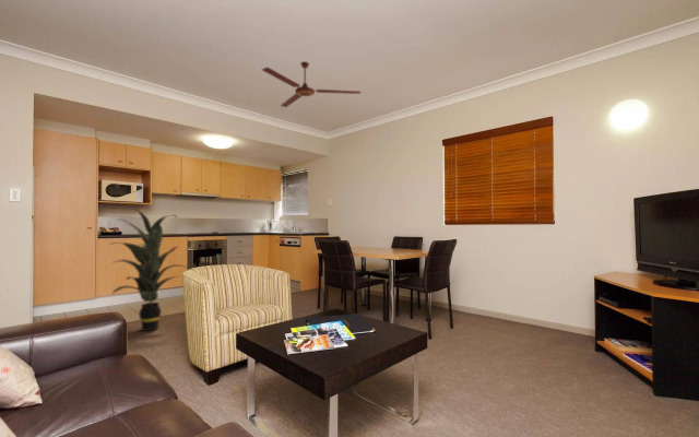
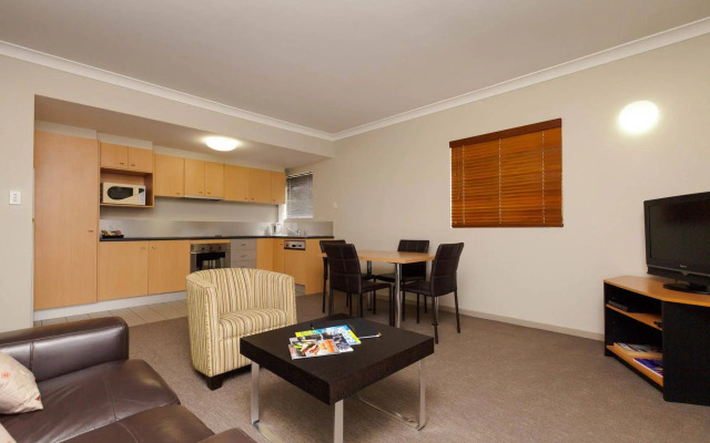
- indoor plant [108,206,189,332]
- ceiling fan [261,60,362,108]
